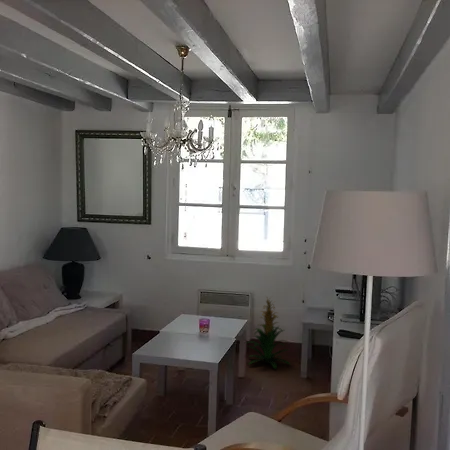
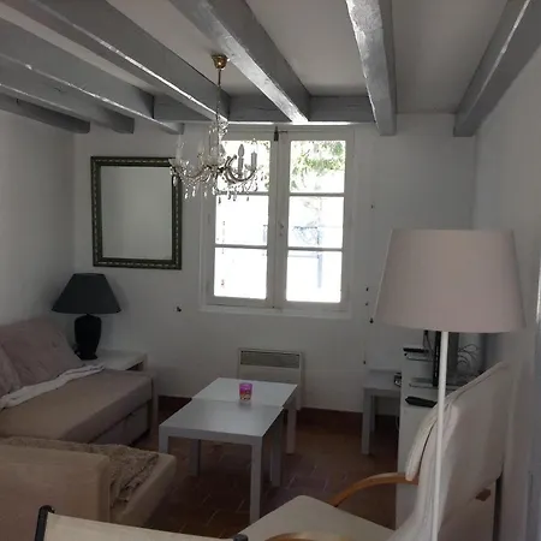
- indoor plant [245,294,292,370]
